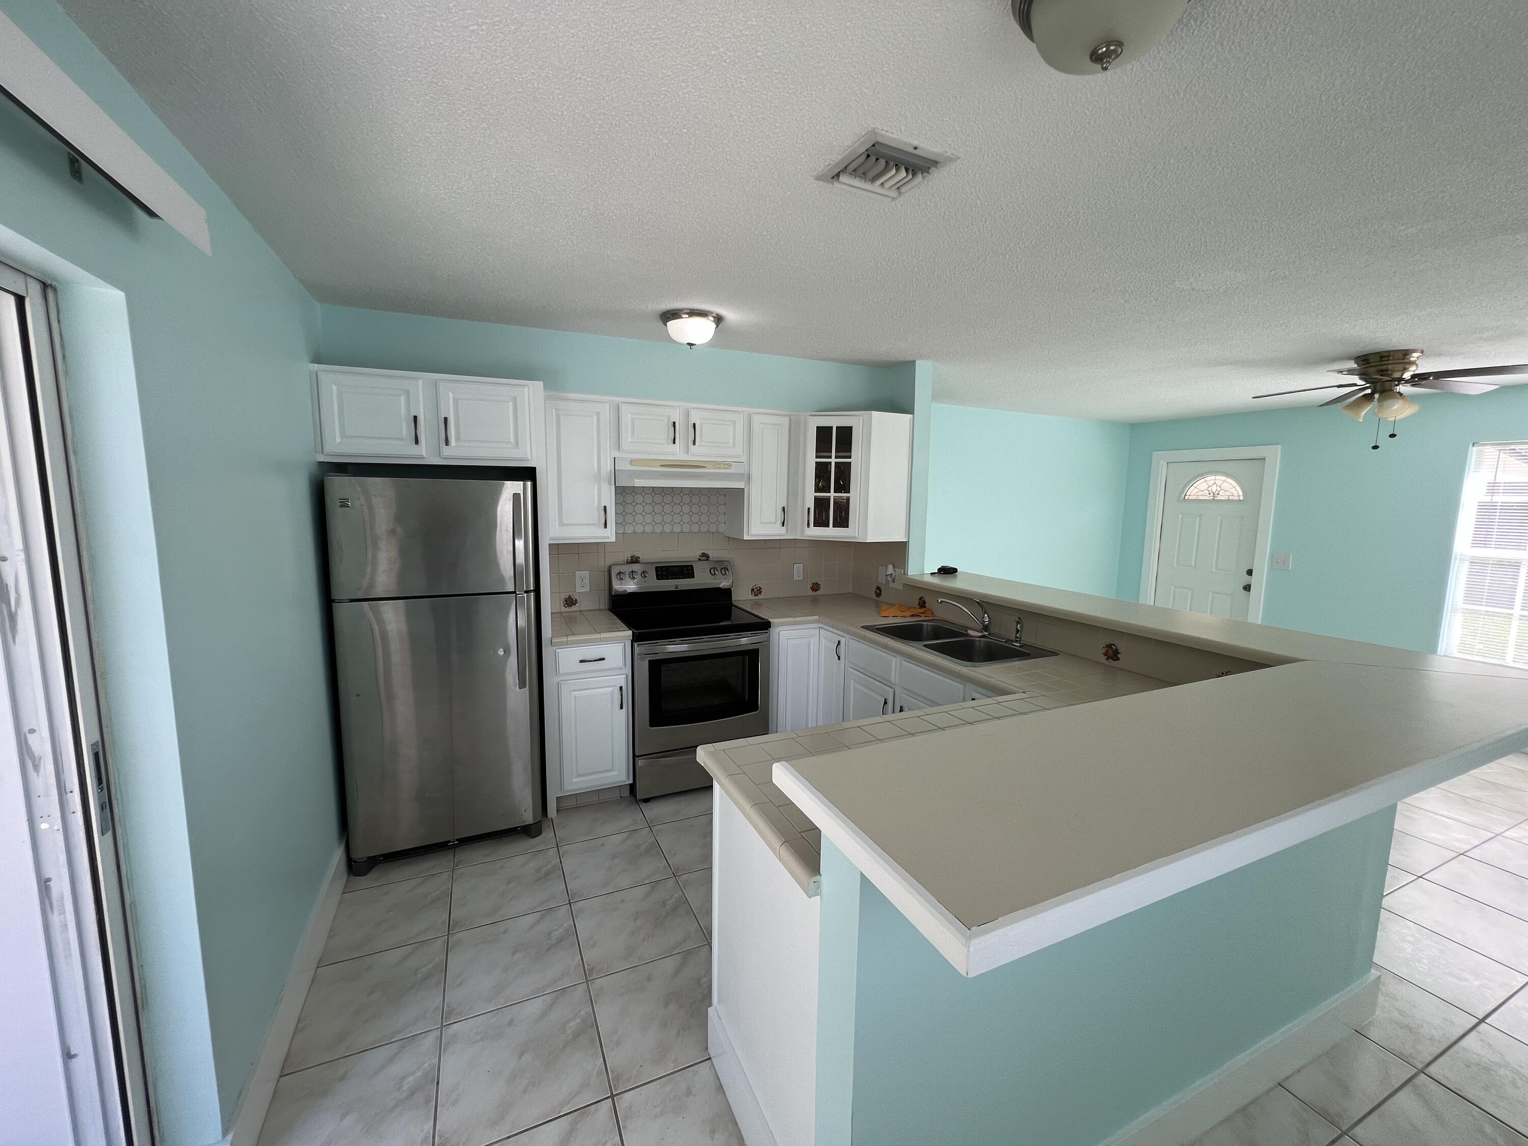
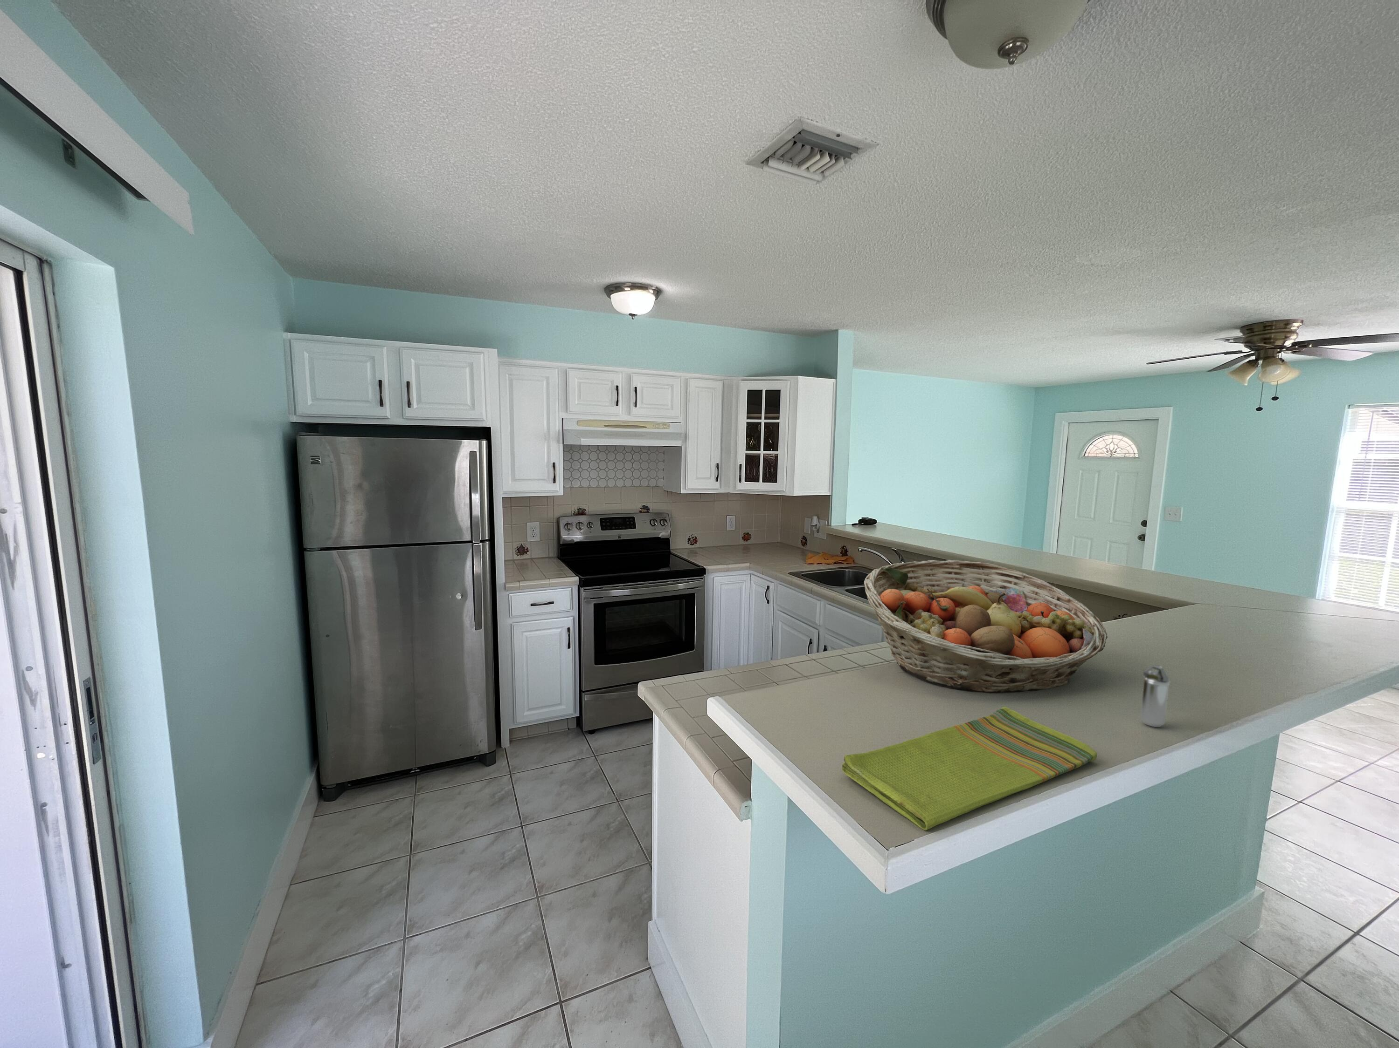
+ shaker [1140,665,1171,728]
+ fruit basket [864,560,1108,694]
+ dish towel [842,706,1098,831]
